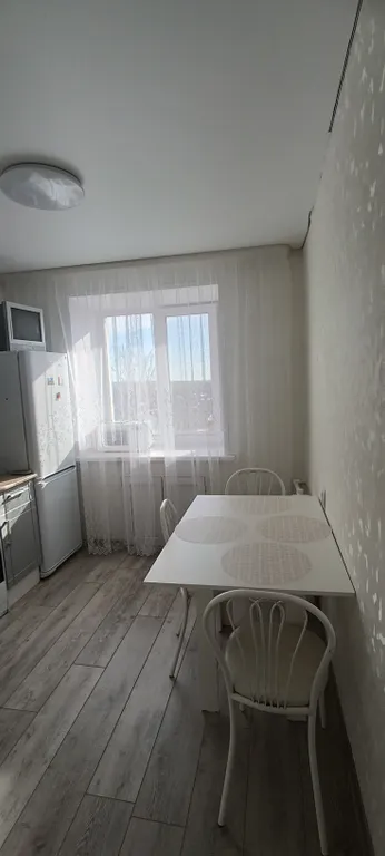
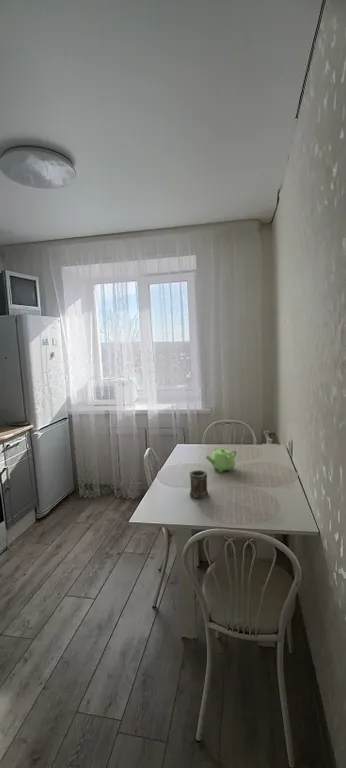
+ teapot [205,447,238,473]
+ mug [189,469,210,500]
